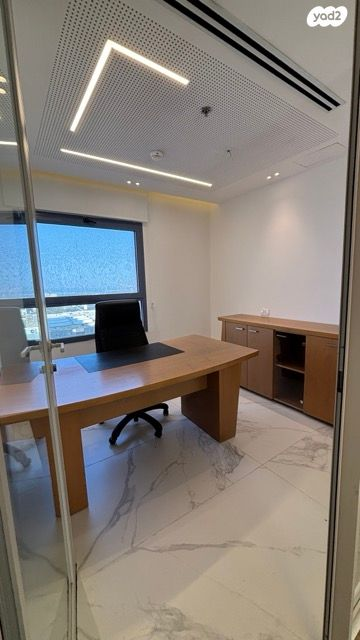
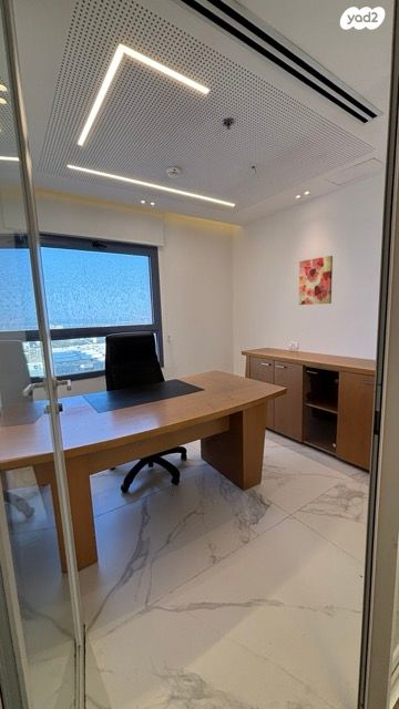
+ wall art [298,255,334,306]
